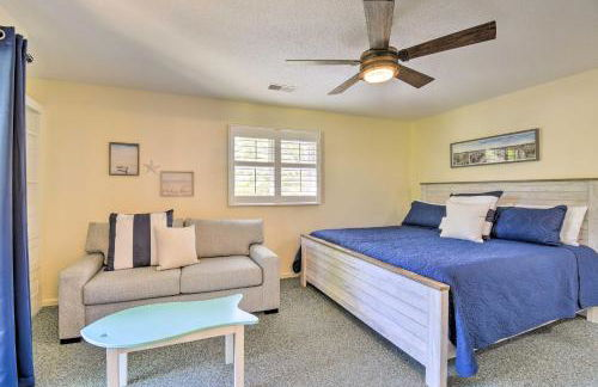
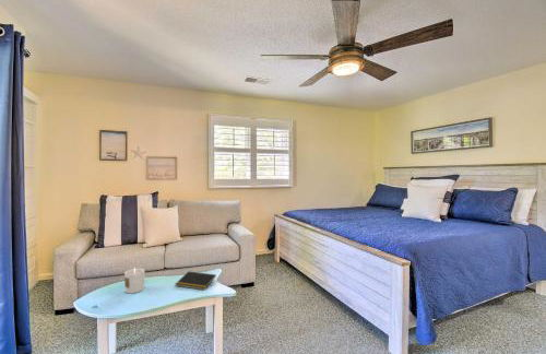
+ notepad [174,271,217,291]
+ candle [123,267,145,294]
